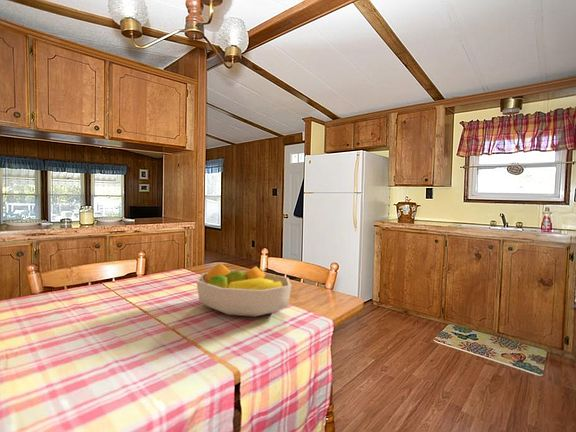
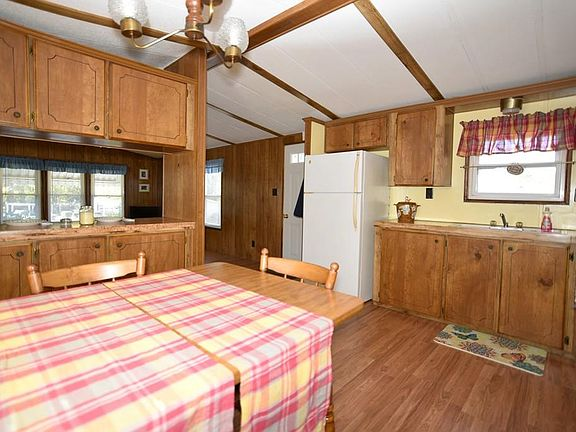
- fruit bowl [195,262,292,318]
